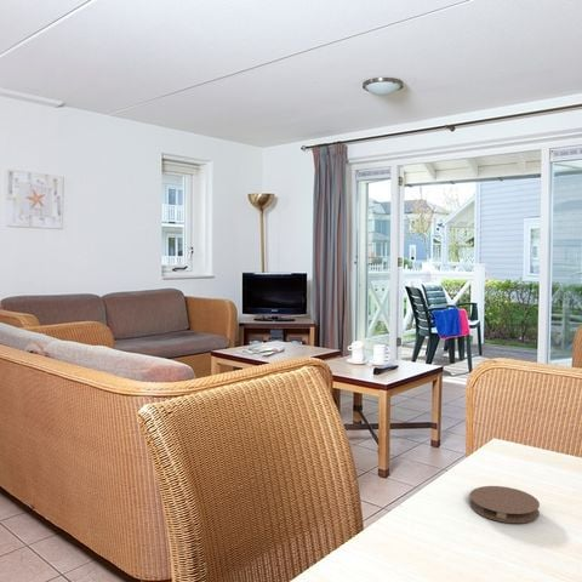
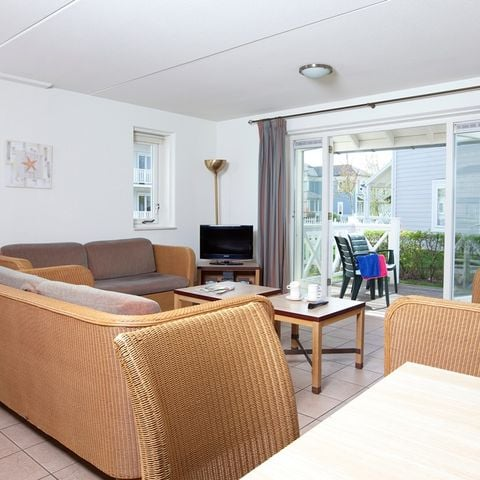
- coaster [468,485,541,524]
